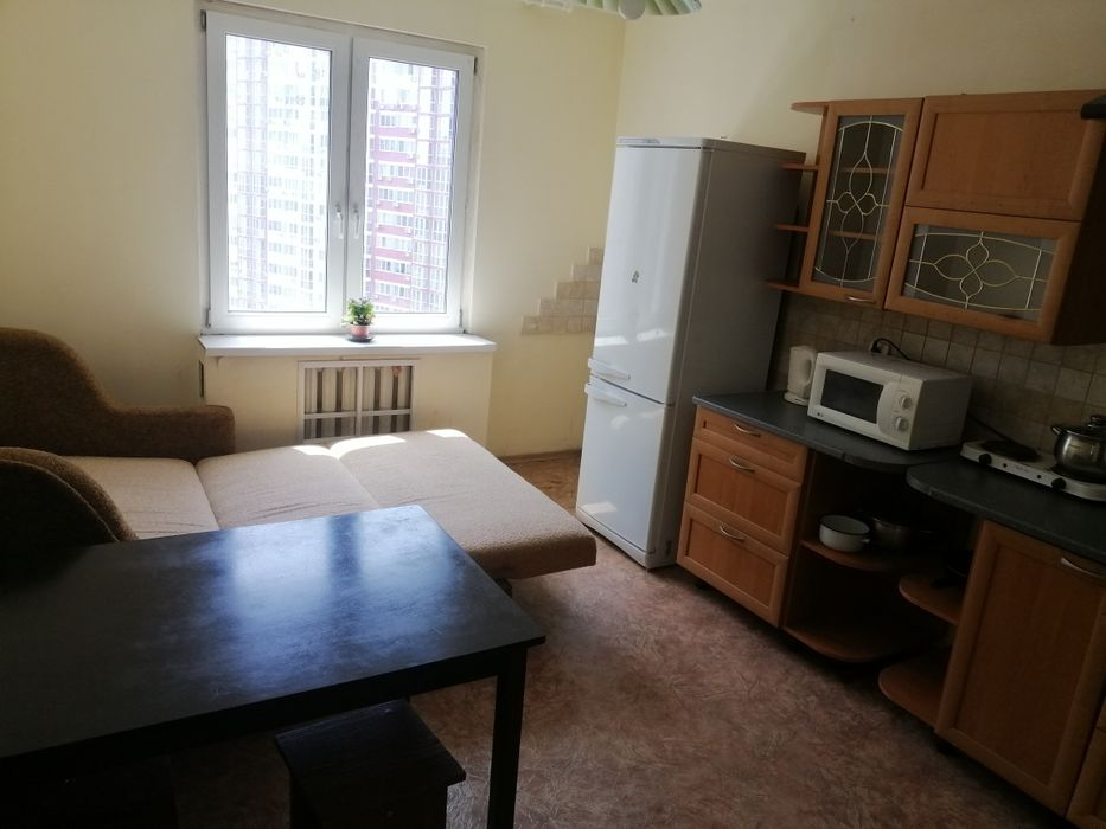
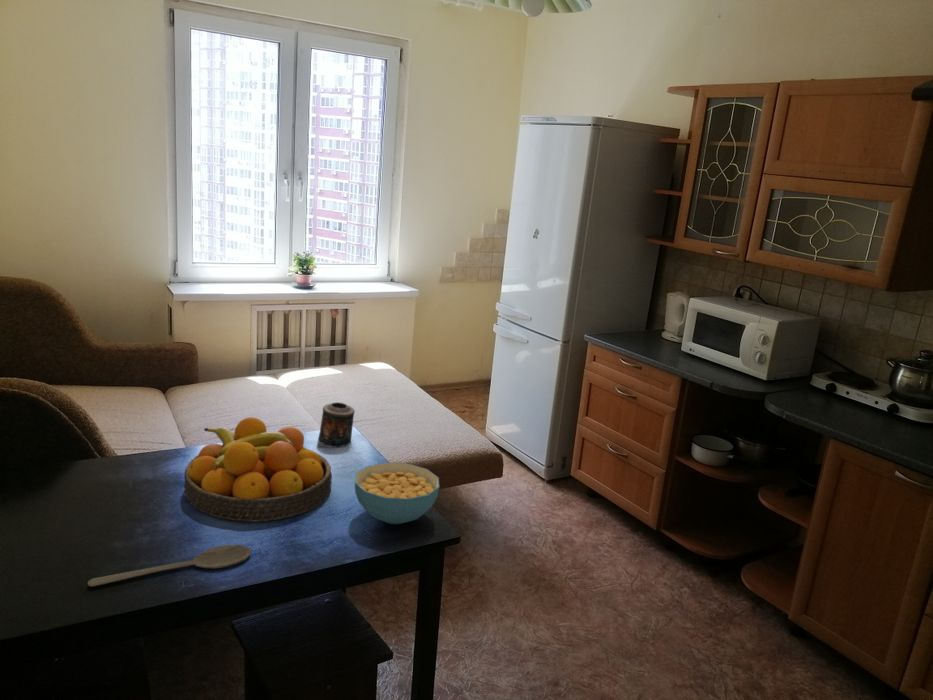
+ wooden spoon [87,544,252,588]
+ cereal bowl [353,462,440,525]
+ fruit bowl [183,416,333,523]
+ candle [316,401,356,449]
